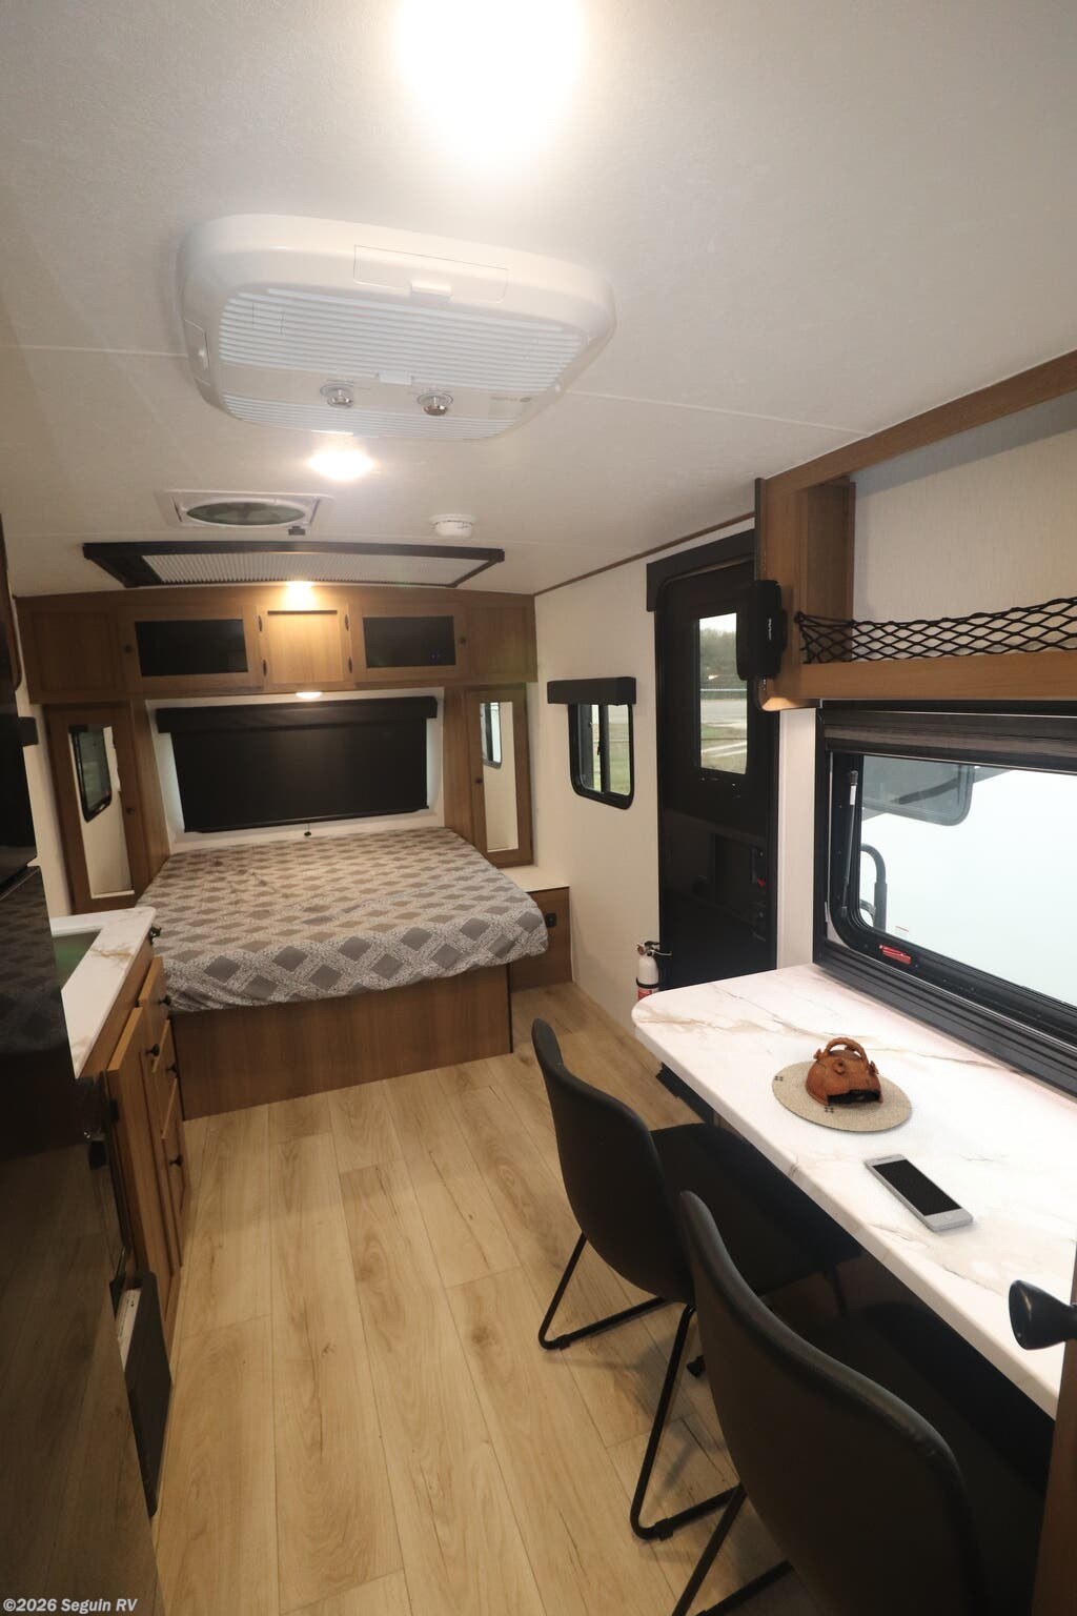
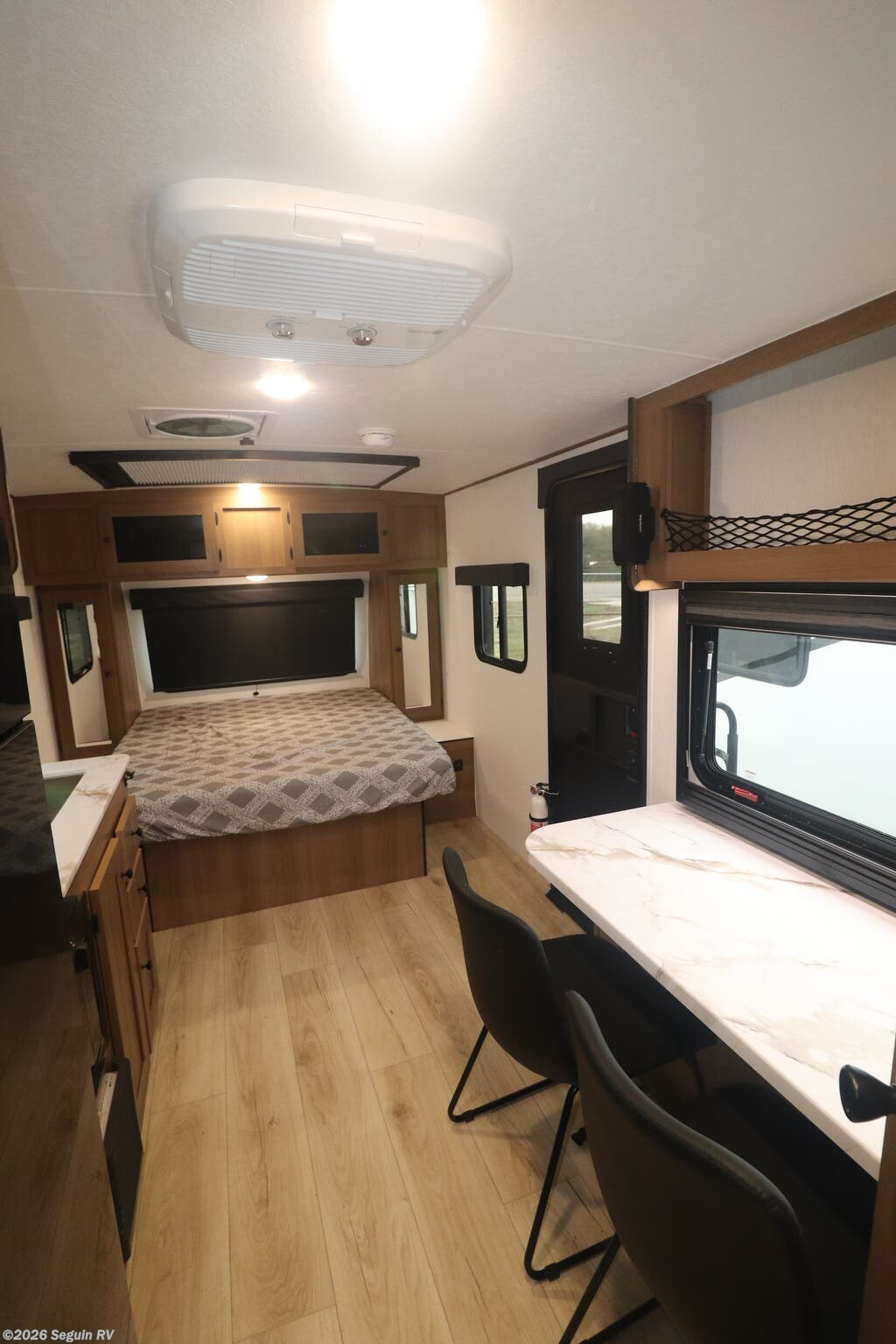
- smartphone [863,1153,974,1232]
- teapot [772,1036,912,1133]
